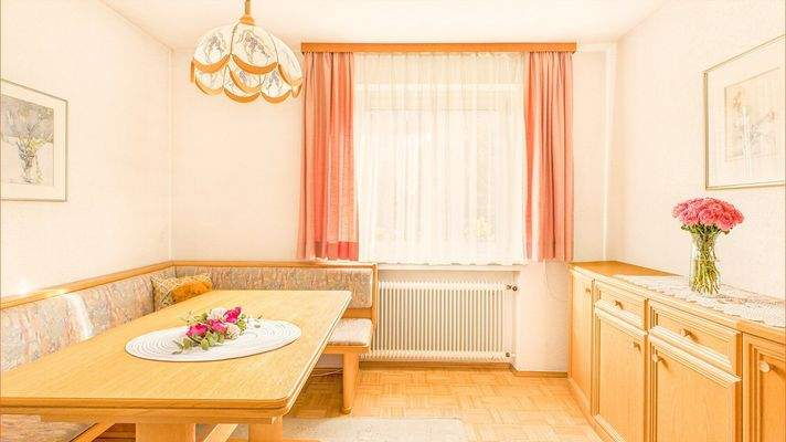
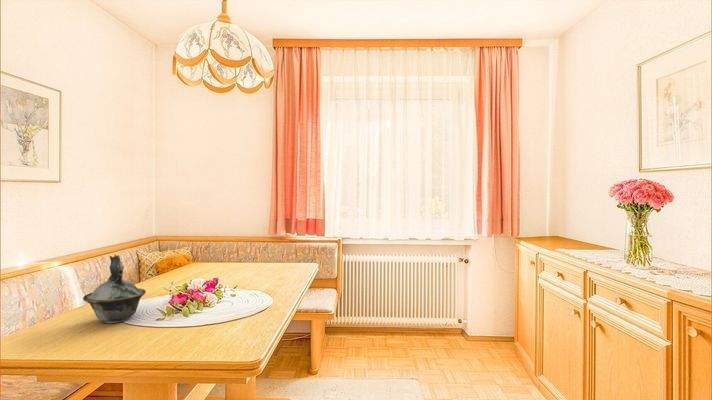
+ ceramic bowl [82,254,147,324]
